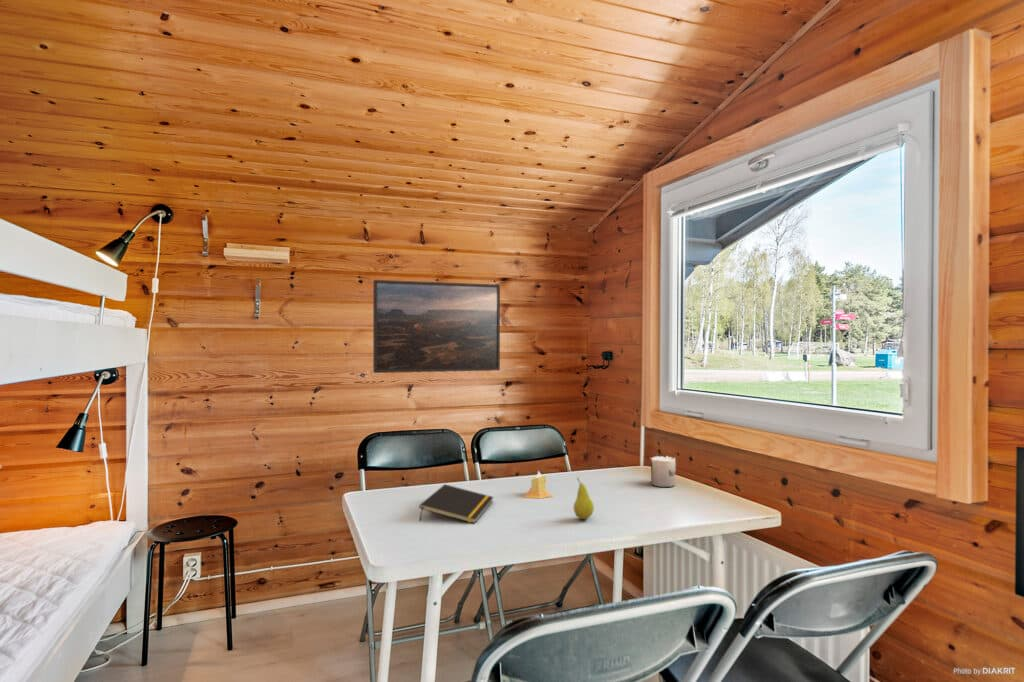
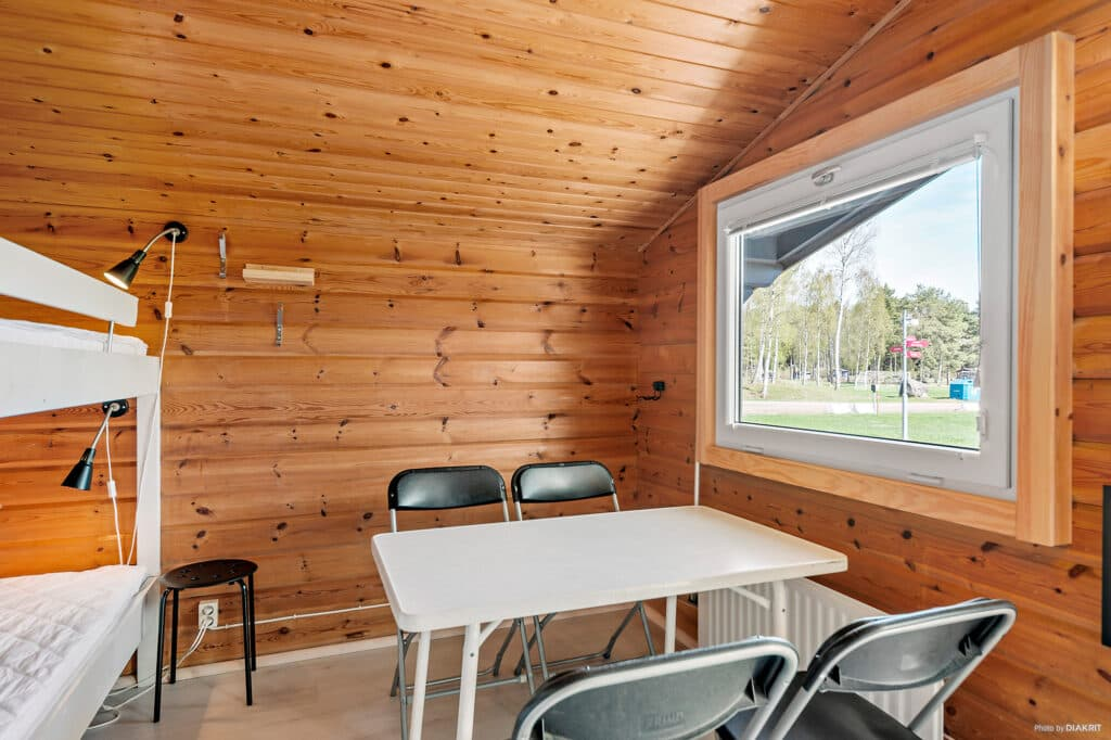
- notepad [418,483,494,525]
- candle [523,470,553,500]
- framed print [372,279,501,374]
- mug [649,455,677,488]
- fruit [572,477,595,520]
